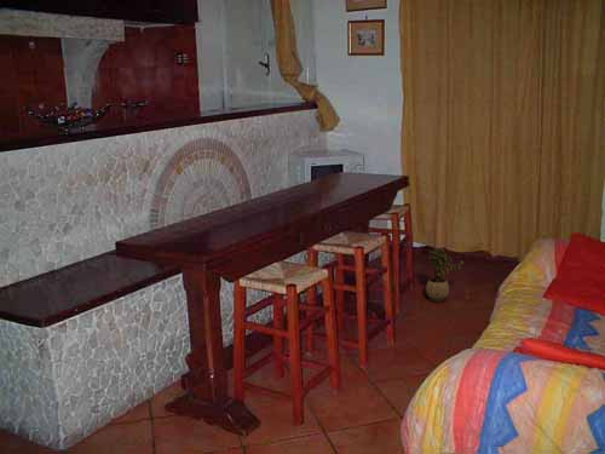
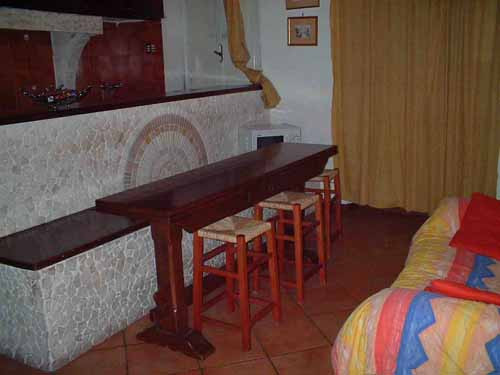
- potted plant [425,246,465,303]
